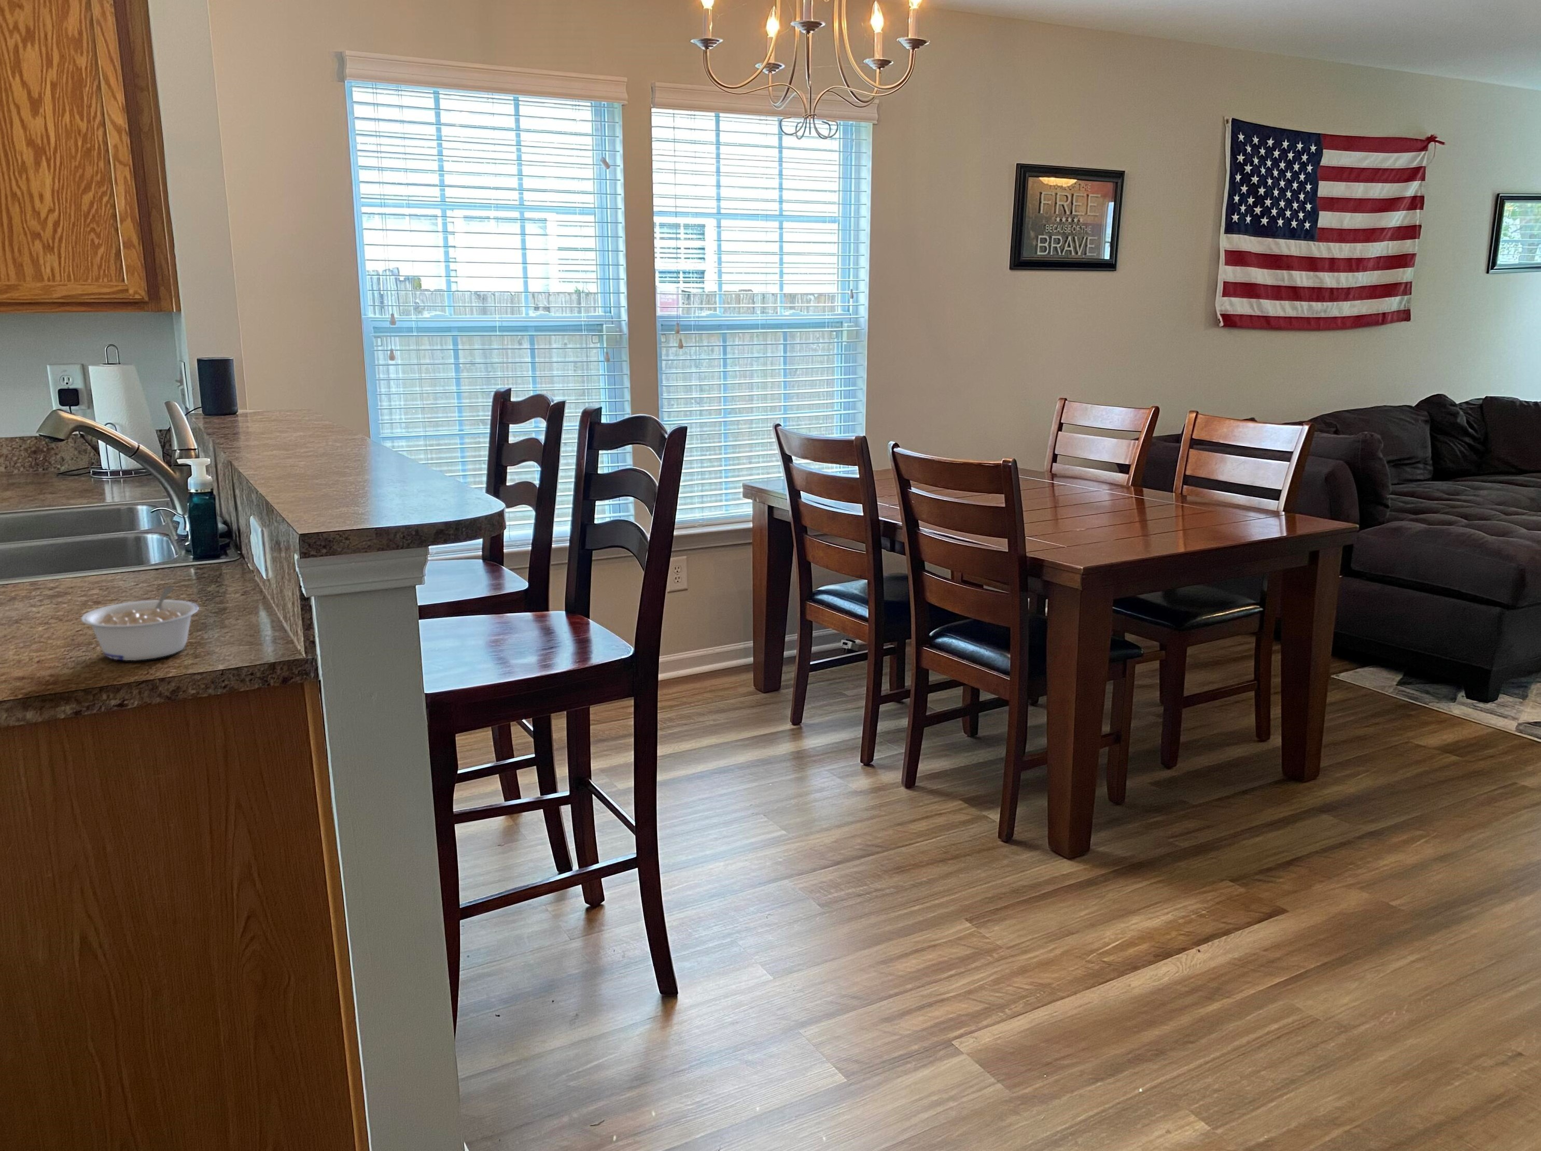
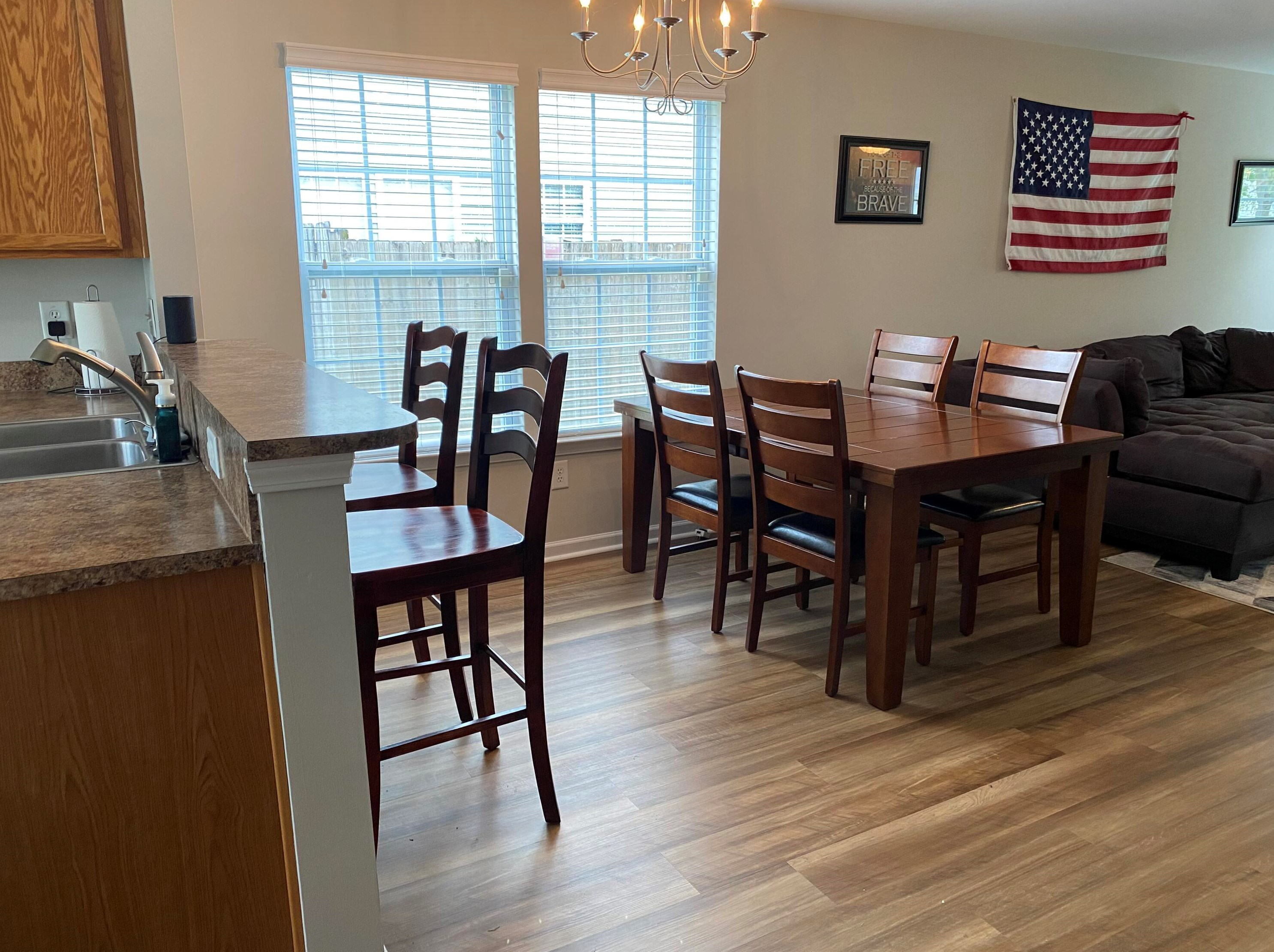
- legume [80,586,200,661]
